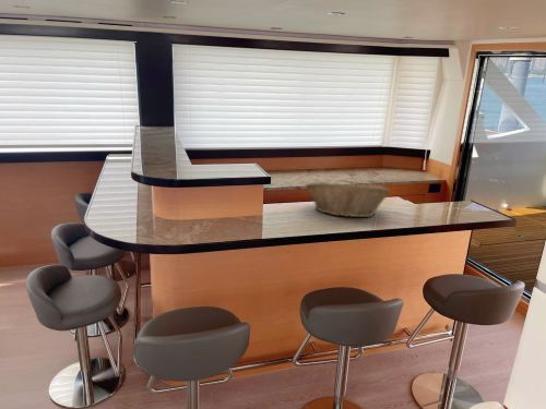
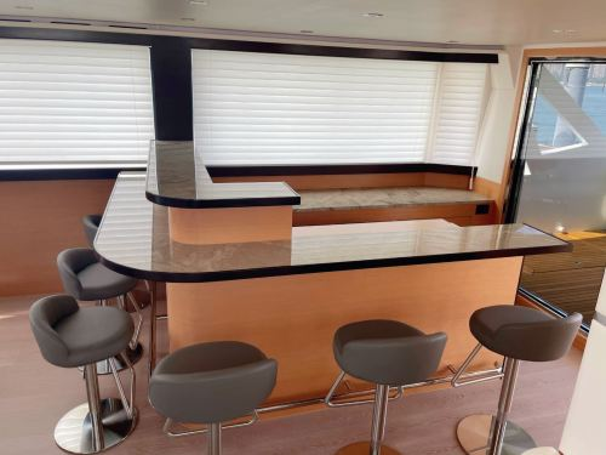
- fruit basket [305,180,391,218]
